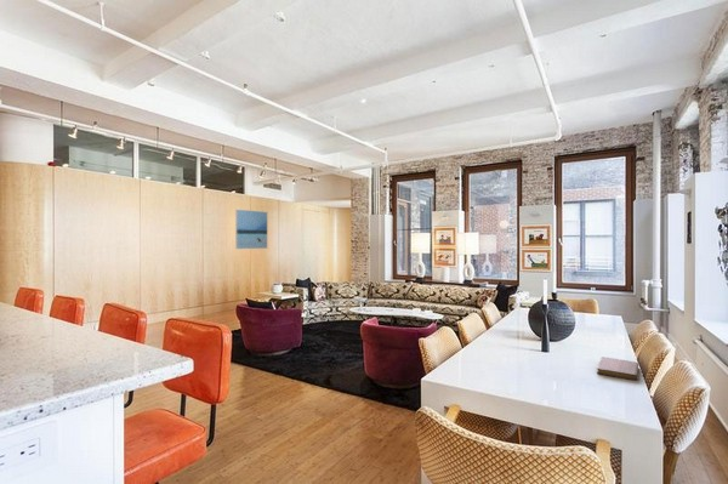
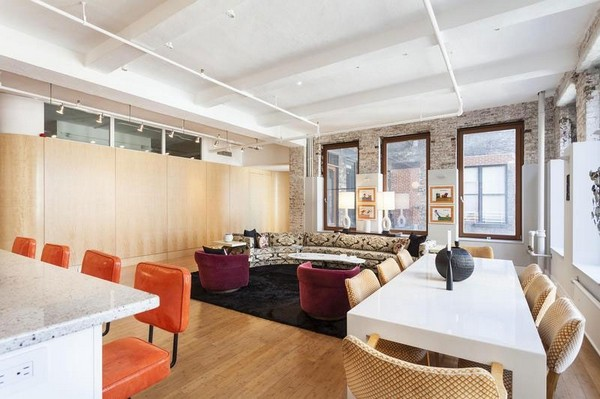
- notebook [596,355,639,381]
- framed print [234,209,268,250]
